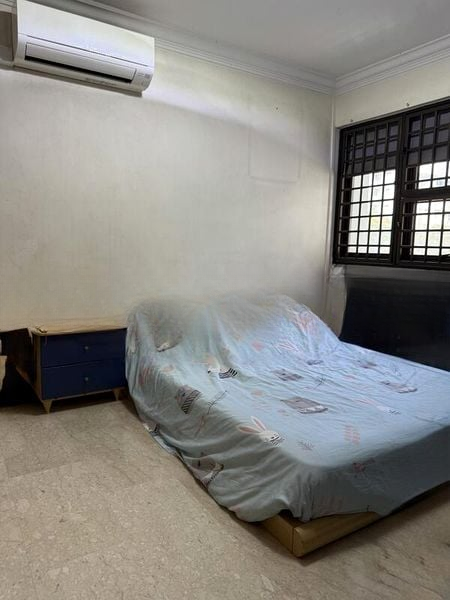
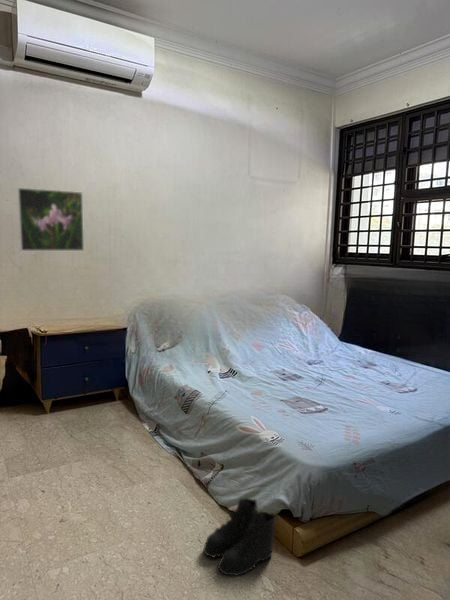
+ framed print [17,187,85,252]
+ boots [202,496,277,577]
